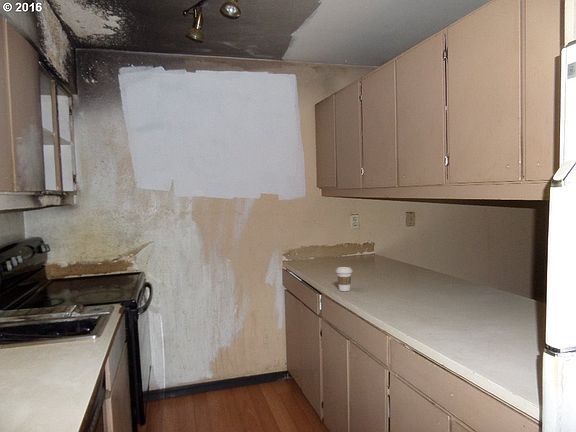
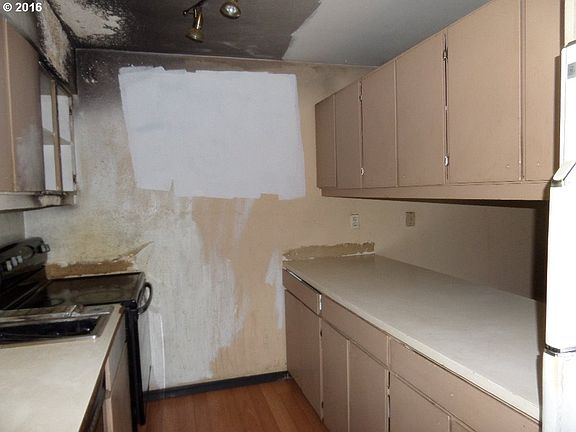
- coffee cup [335,266,353,292]
